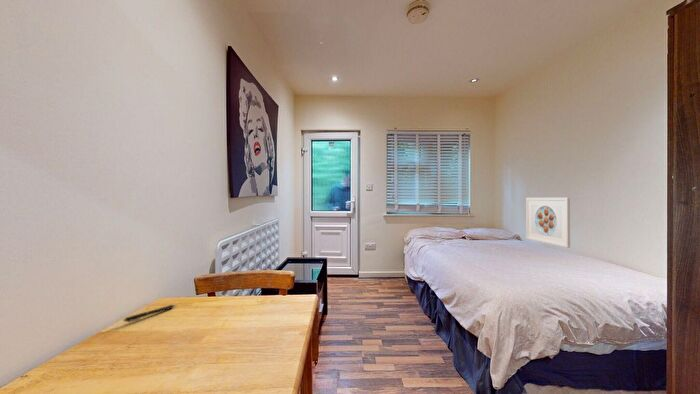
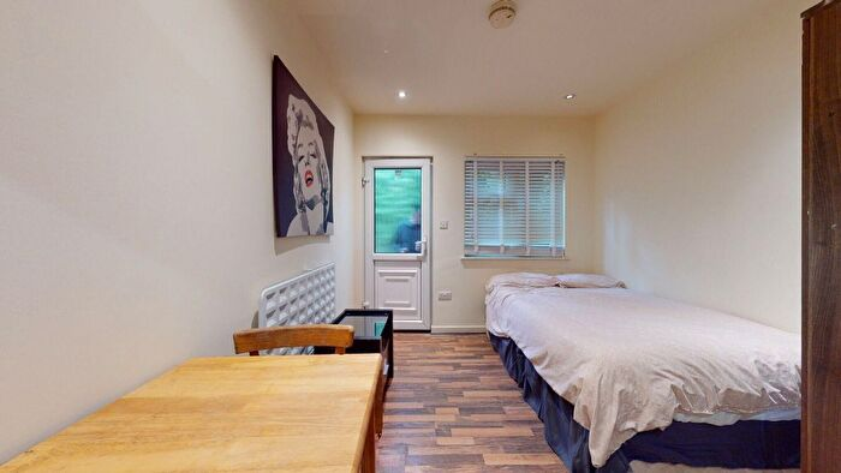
- pen [123,304,177,323]
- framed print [525,197,571,249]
